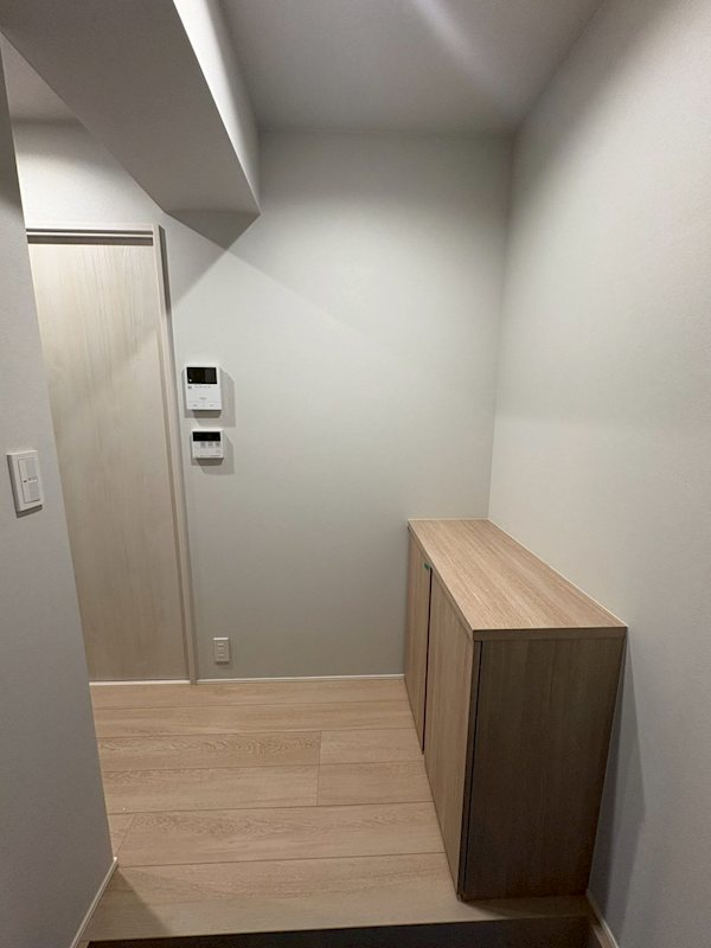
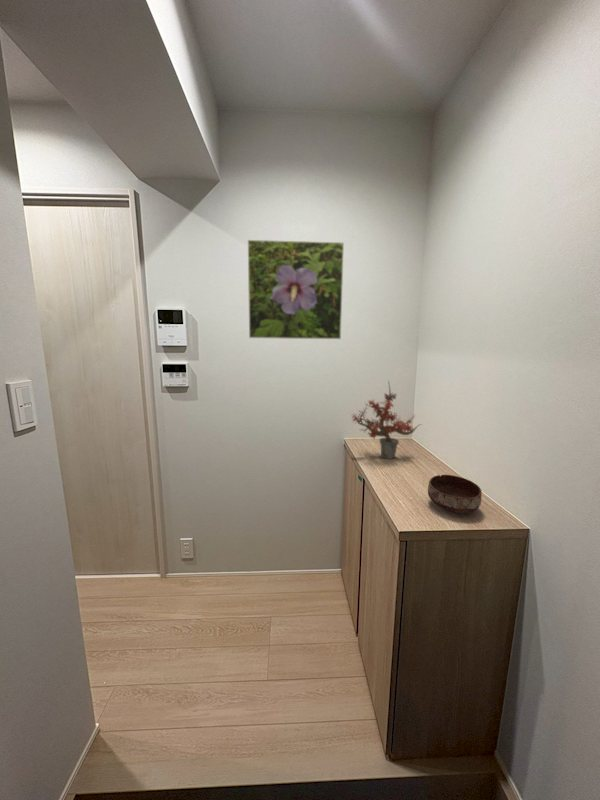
+ potted plant [350,379,424,460]
+ bowl [427,474,483,514]
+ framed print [247,239,345,340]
